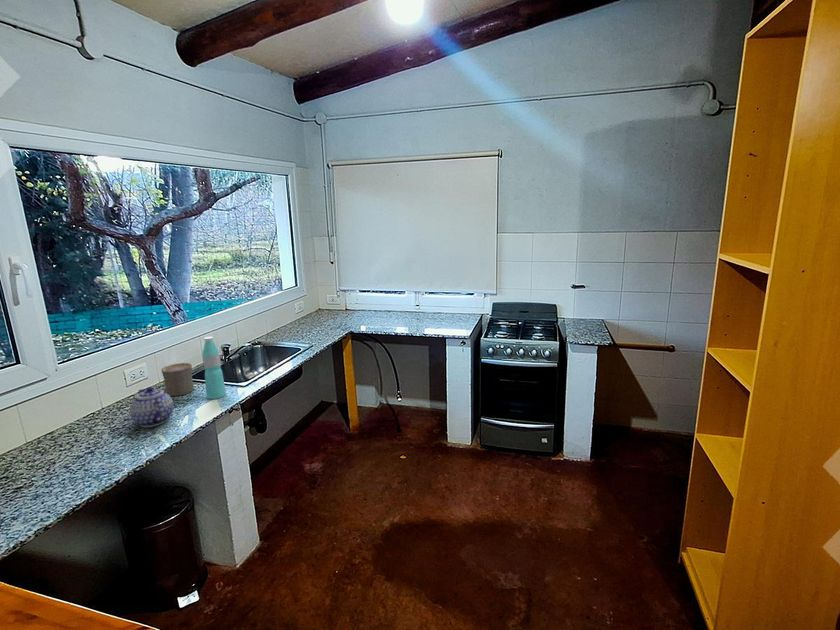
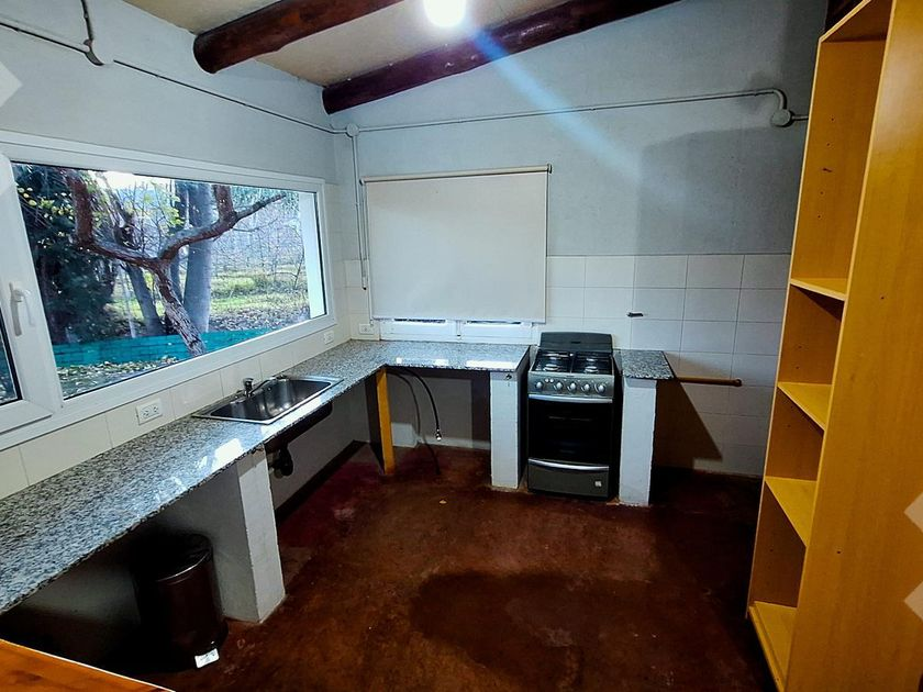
- water bottle [201,336,227,400]
- cup [161,362,195,397]
- teapot [129,386,174,428]
